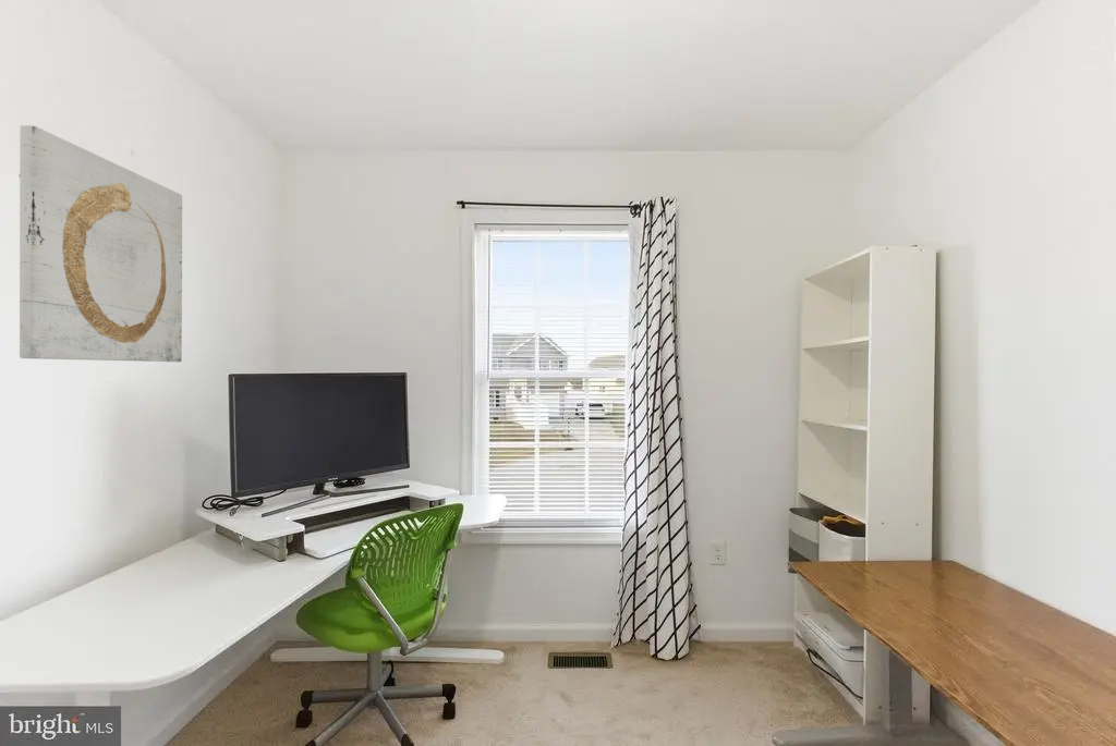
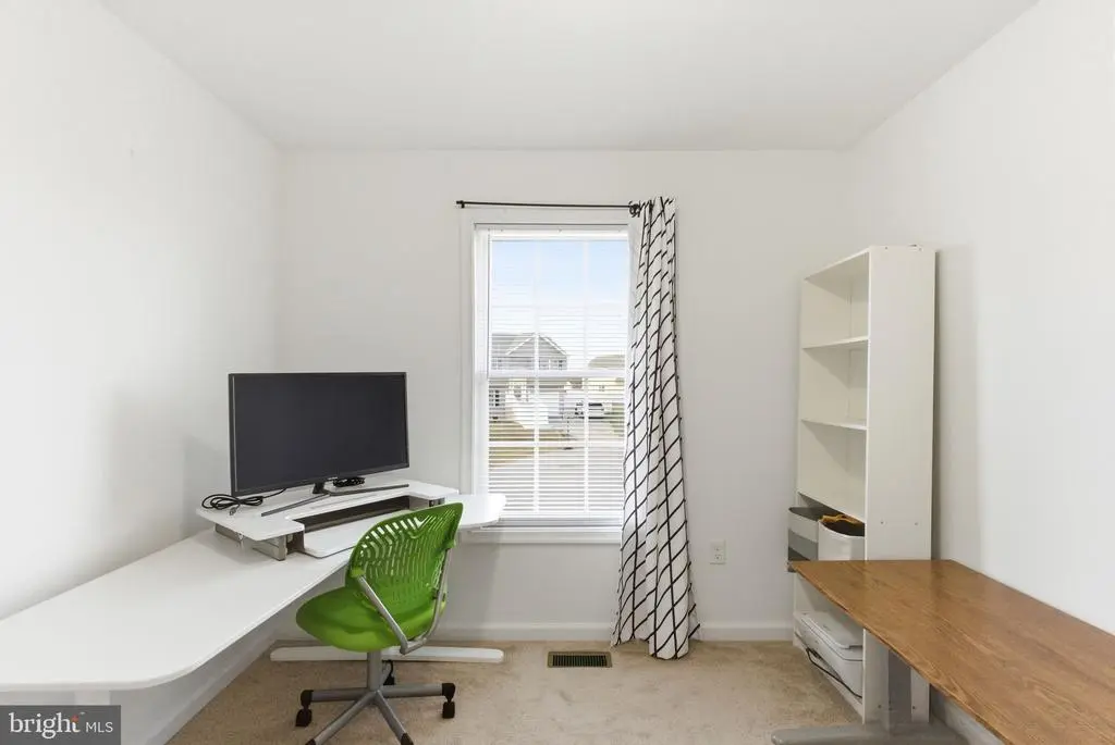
- wall art [19,124,183,363]
